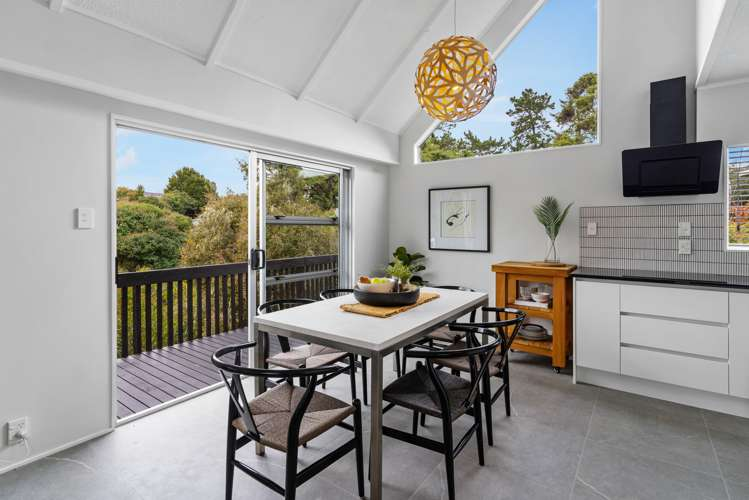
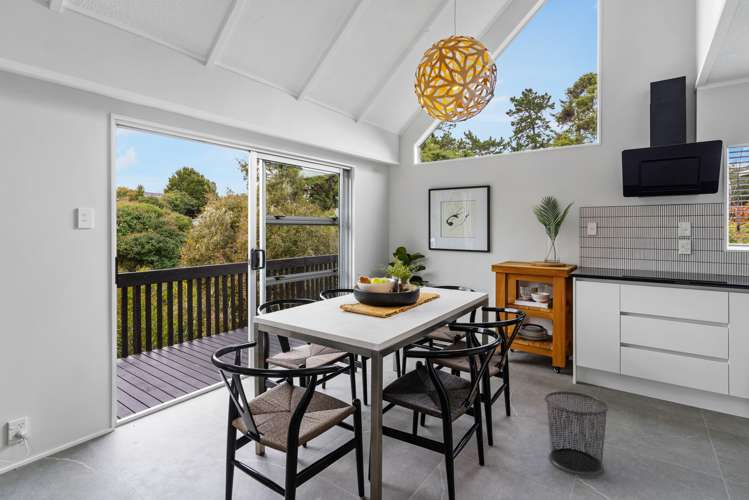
+ waste bin [543,390,610,476]
